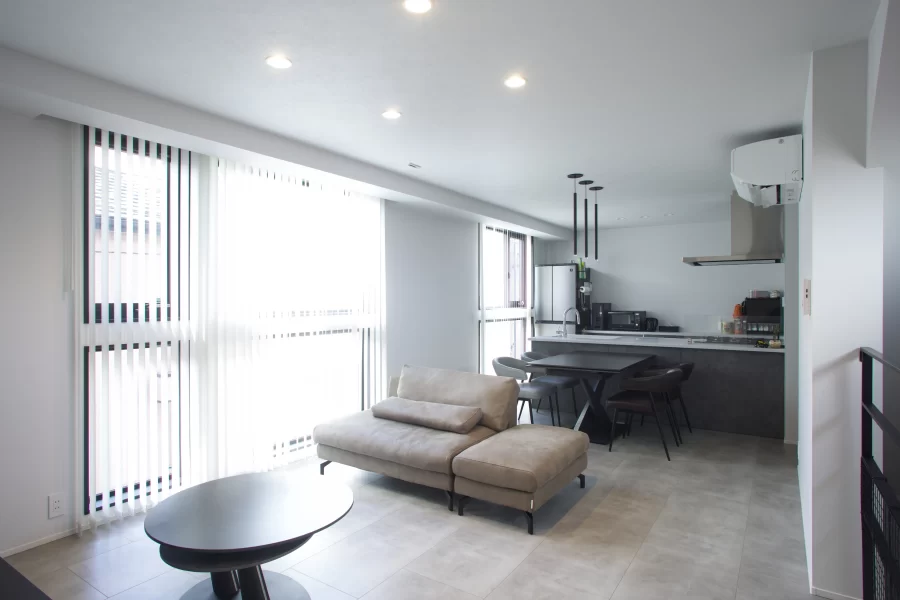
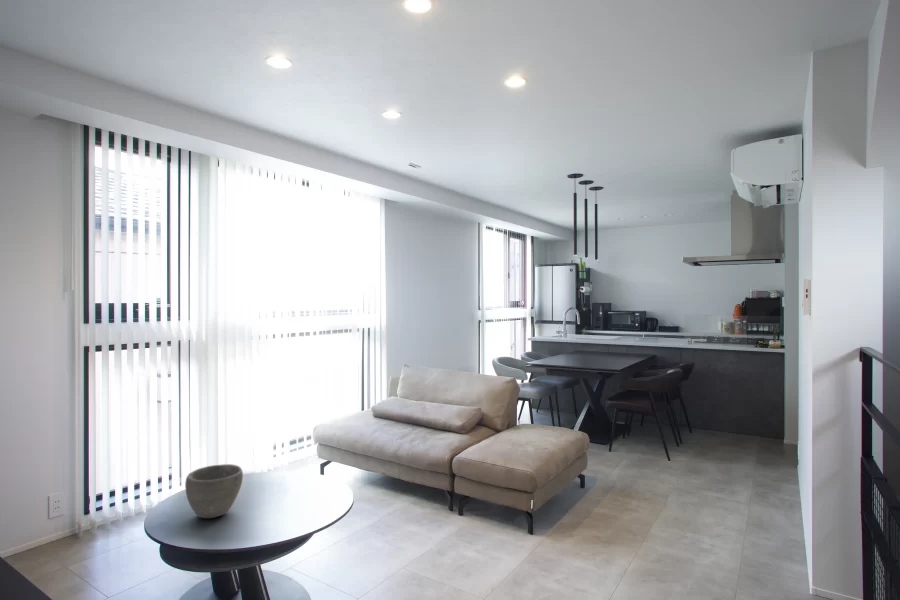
+ bowl [184,463,244,519]
